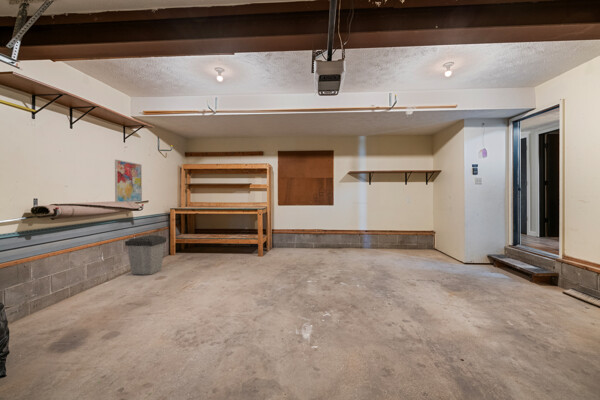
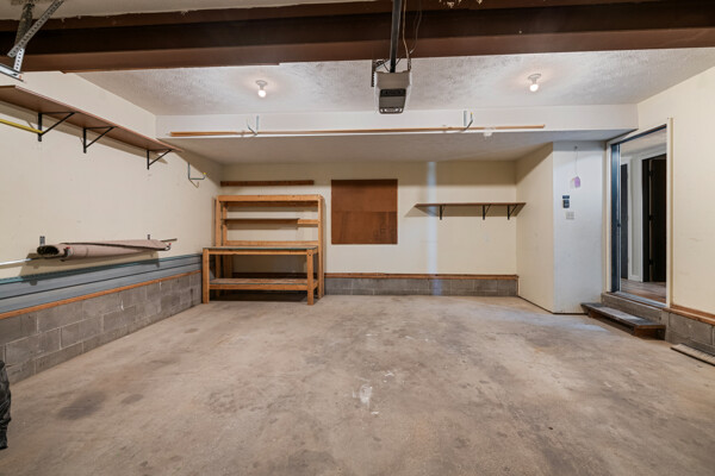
- trash can [124,234,168,276]
- wall art [114,159,143,203]
